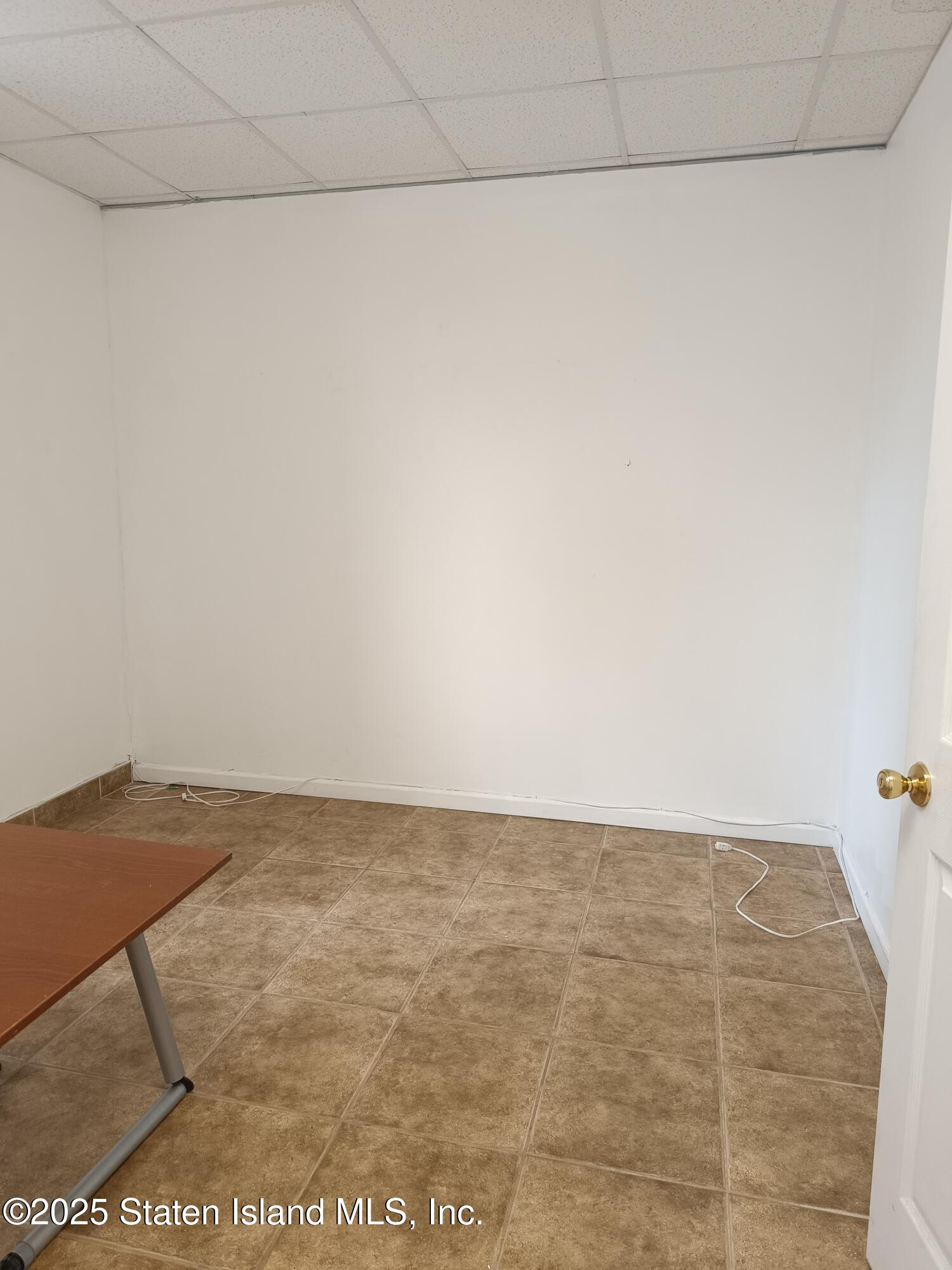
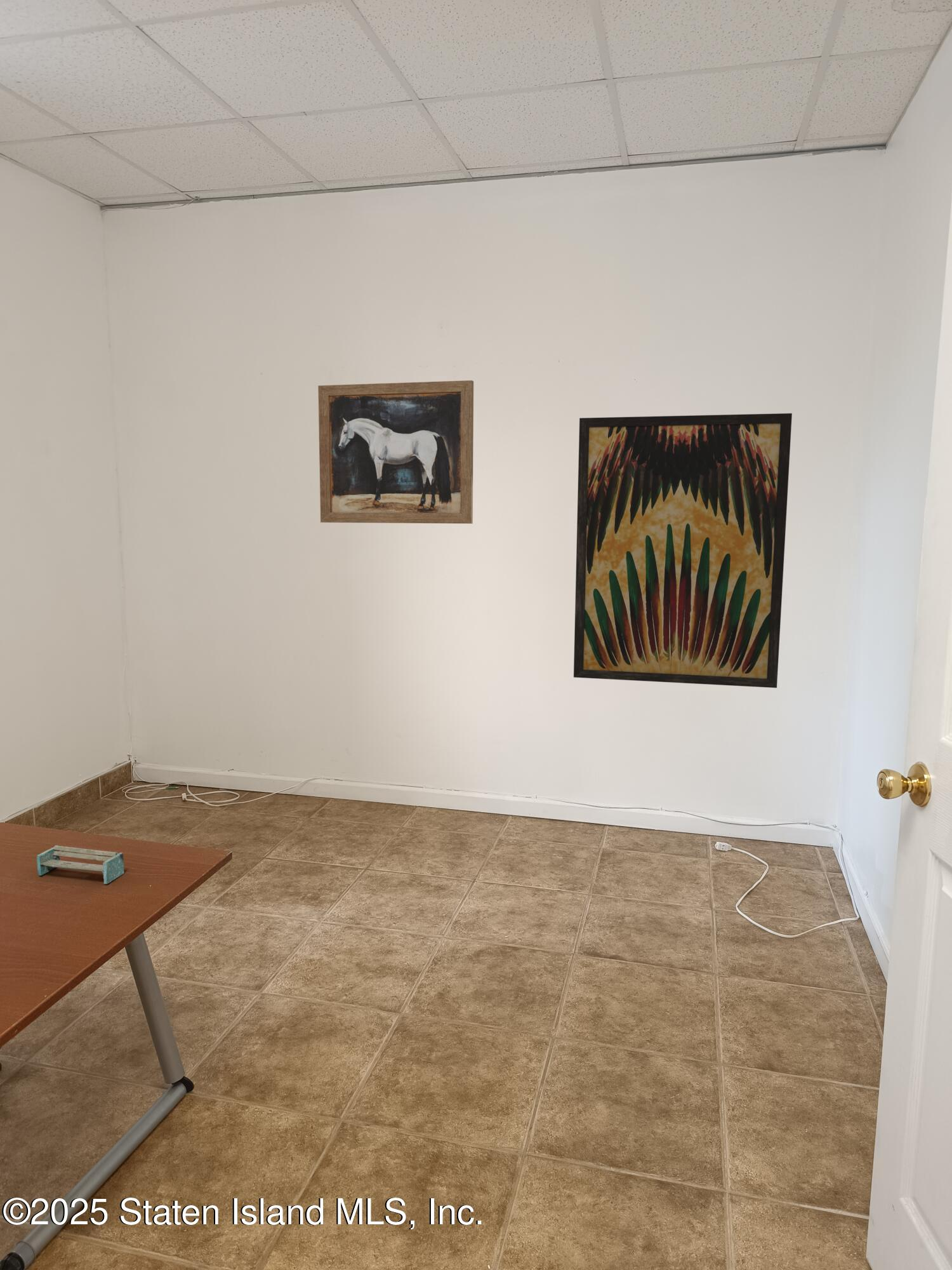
+ shelf [36,845,124,885]
+ wall art [317,380,474,525]
+ wall art [573,413,793,688]
